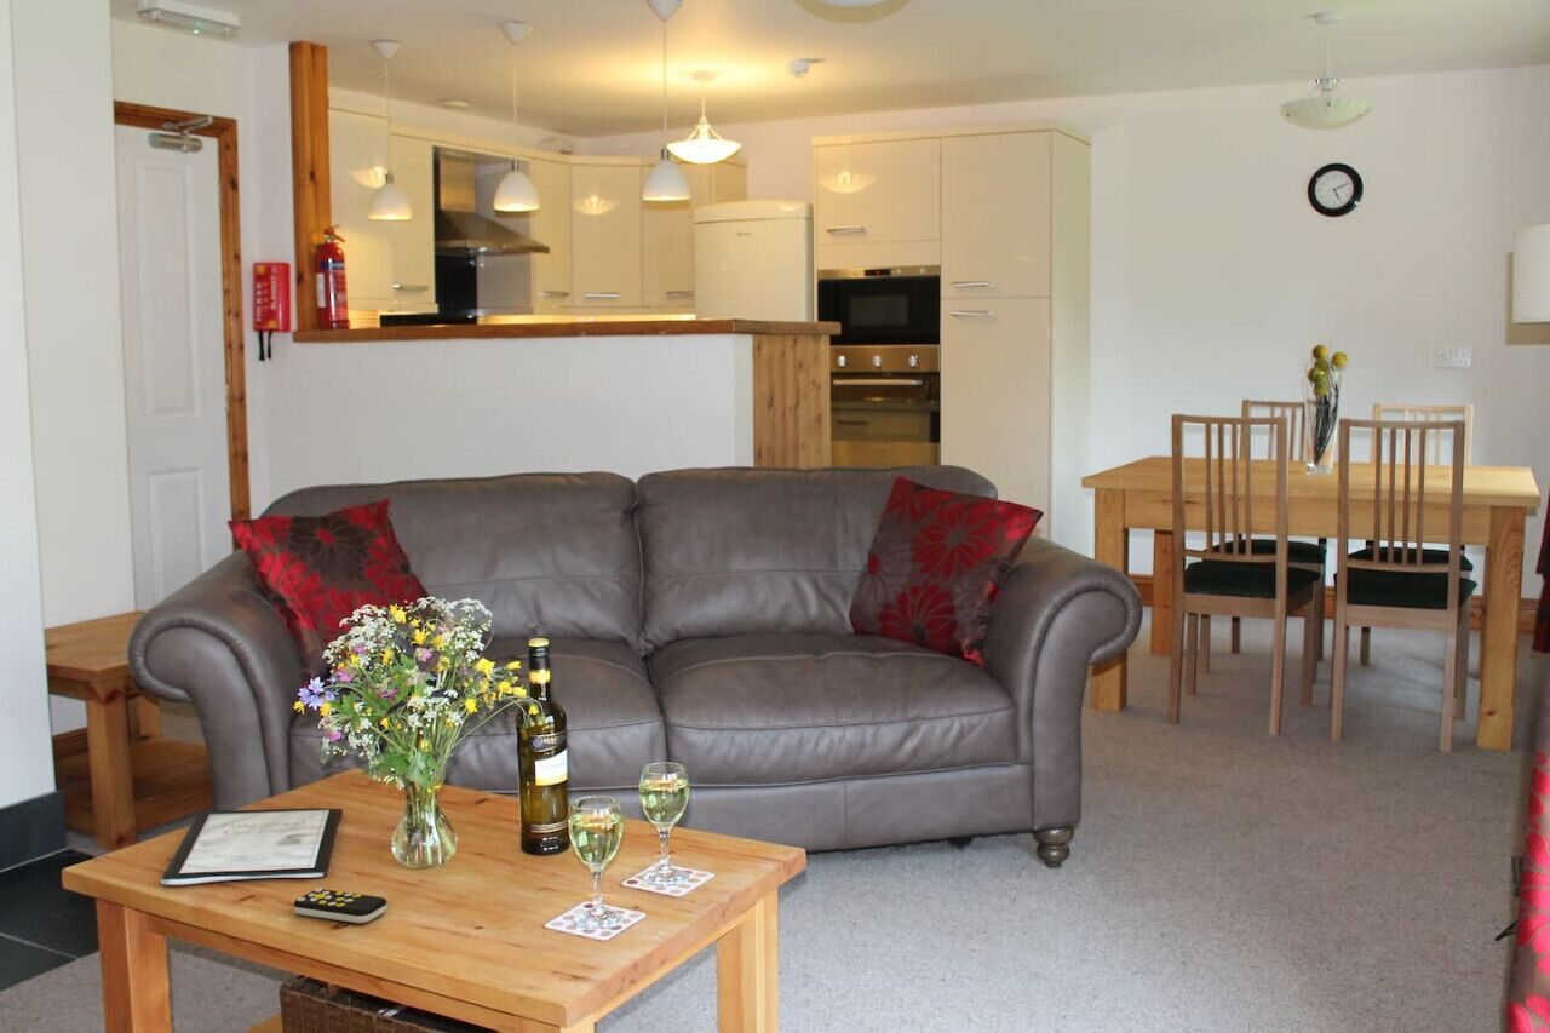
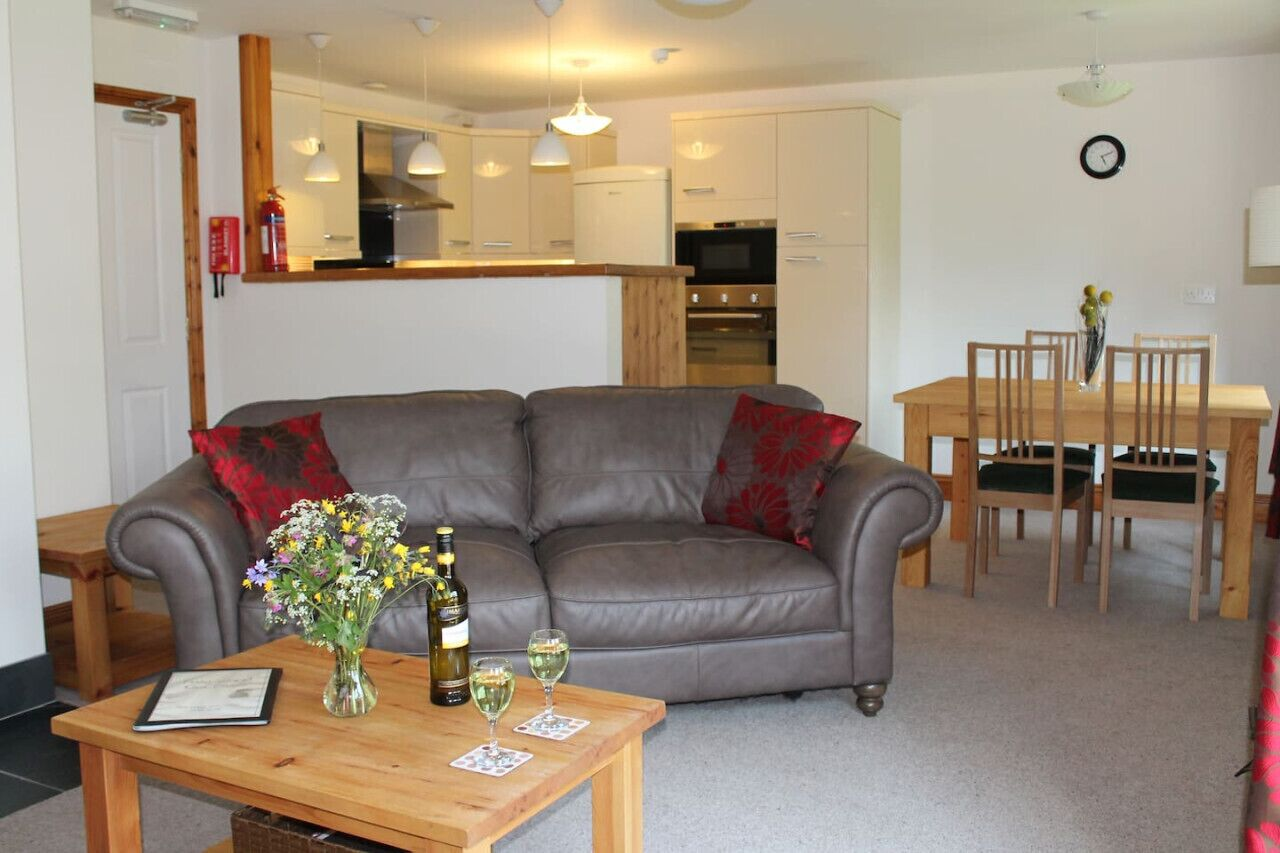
- remote control [293,888,389,924]
